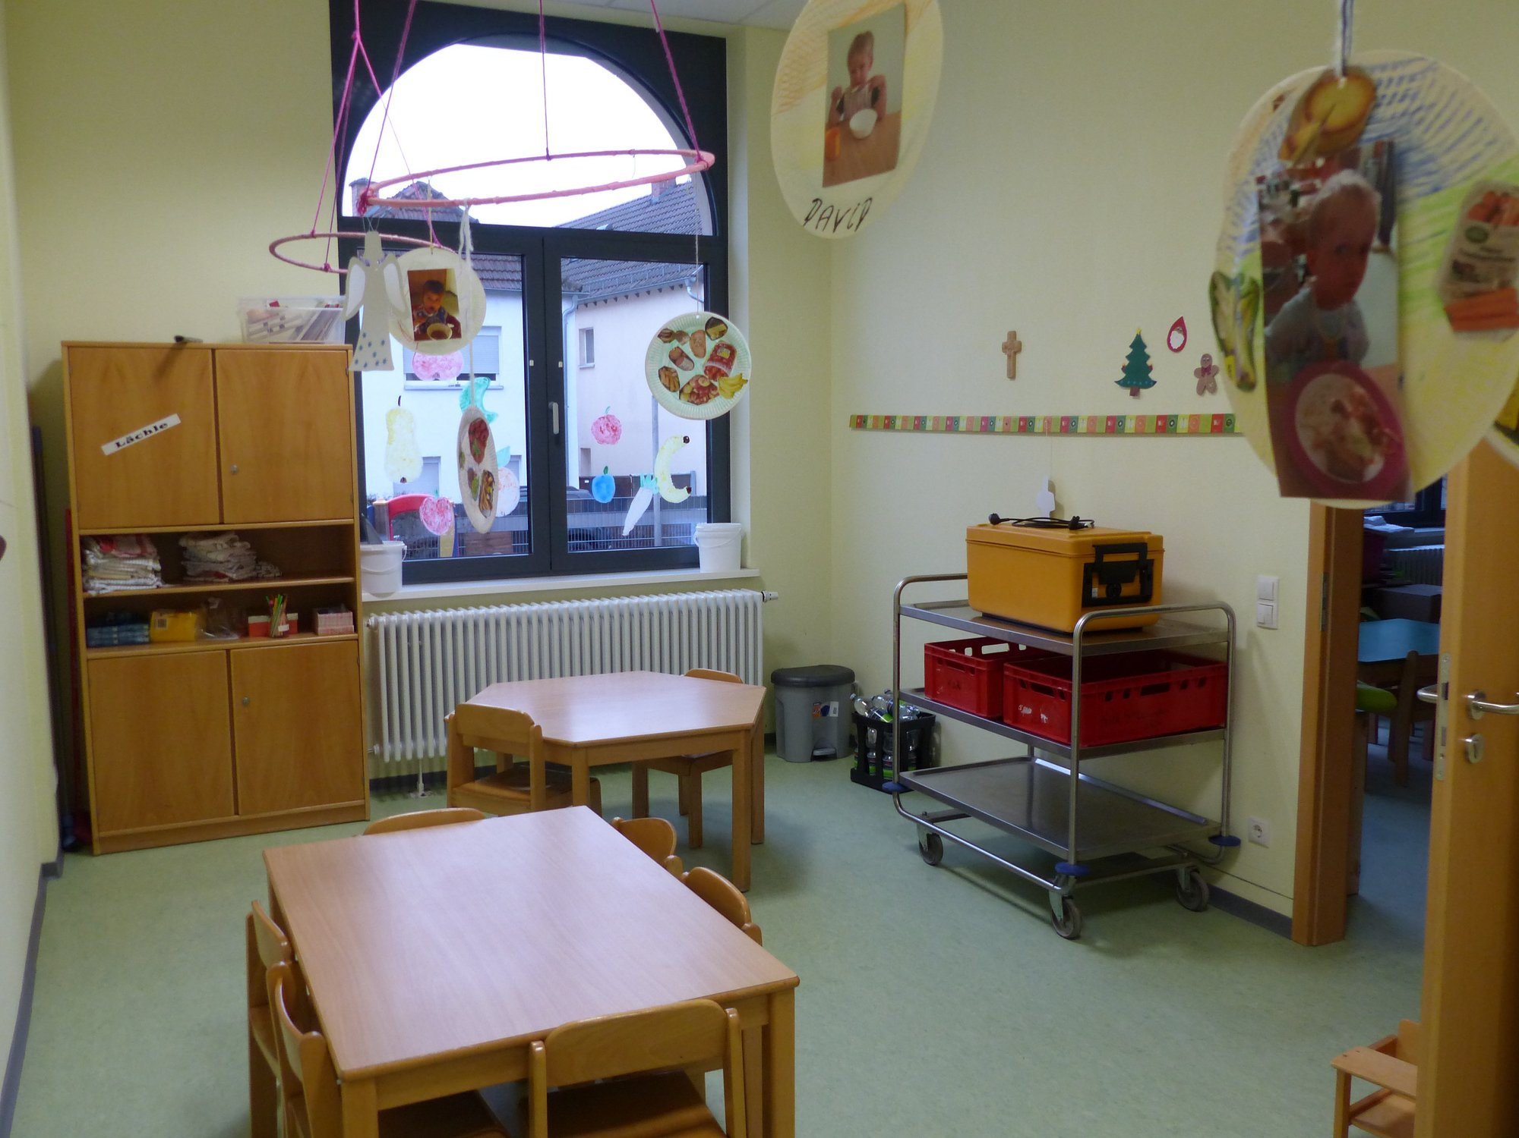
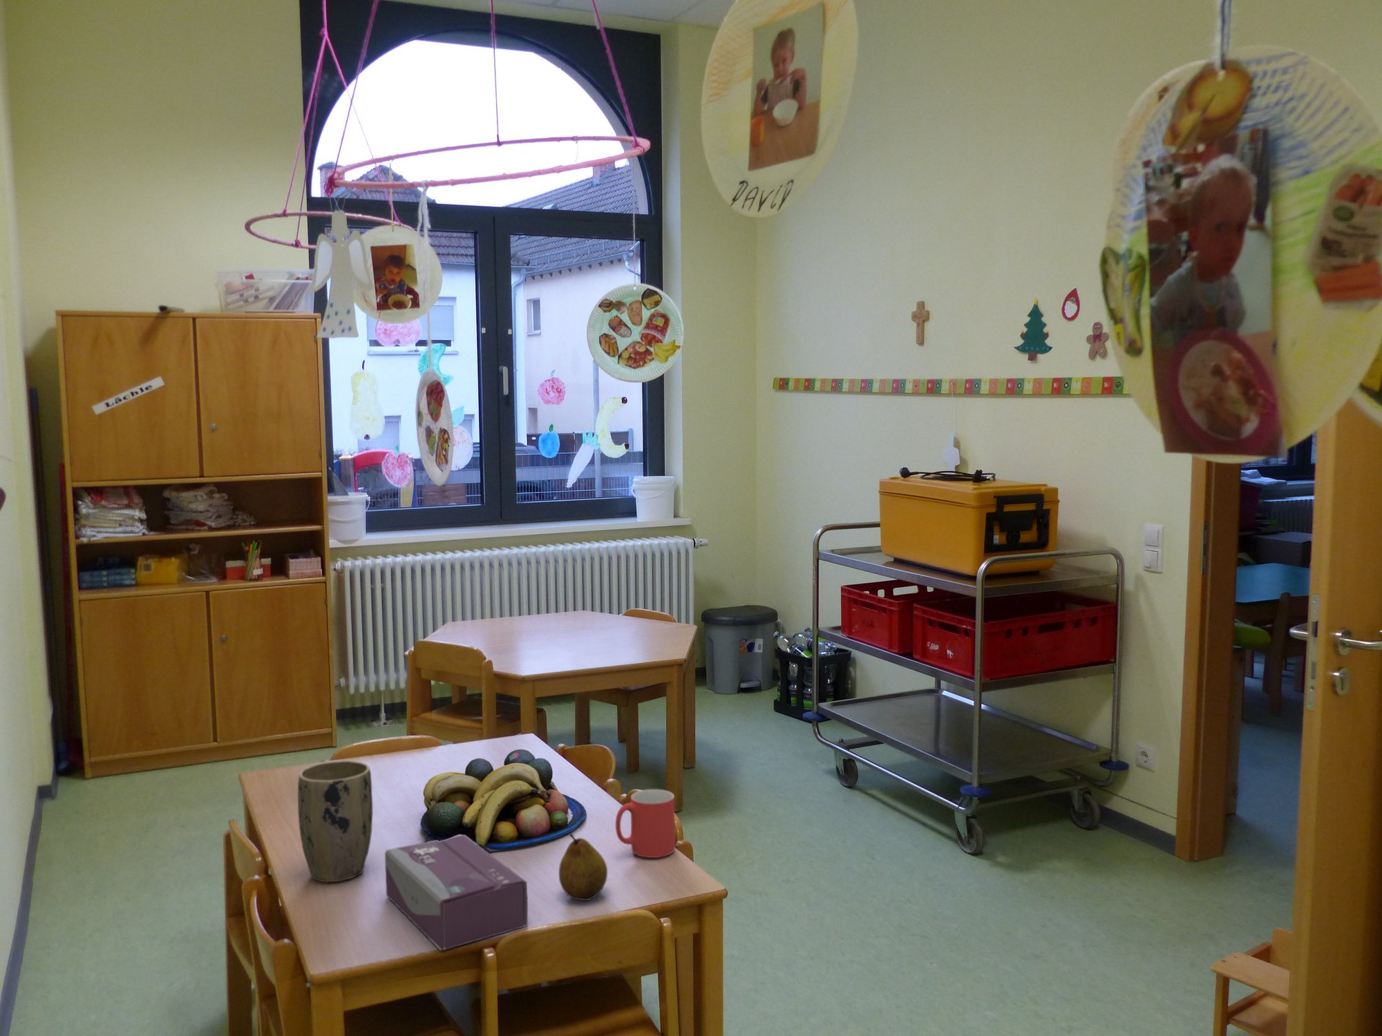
+ fruit bowl [419,749,587,852]
+ plant pot [297,760,374,883]
+ mug [615,789,676,859]
+ tissue box [384,835,529,952]
+ fruit [558,832,608,901]
